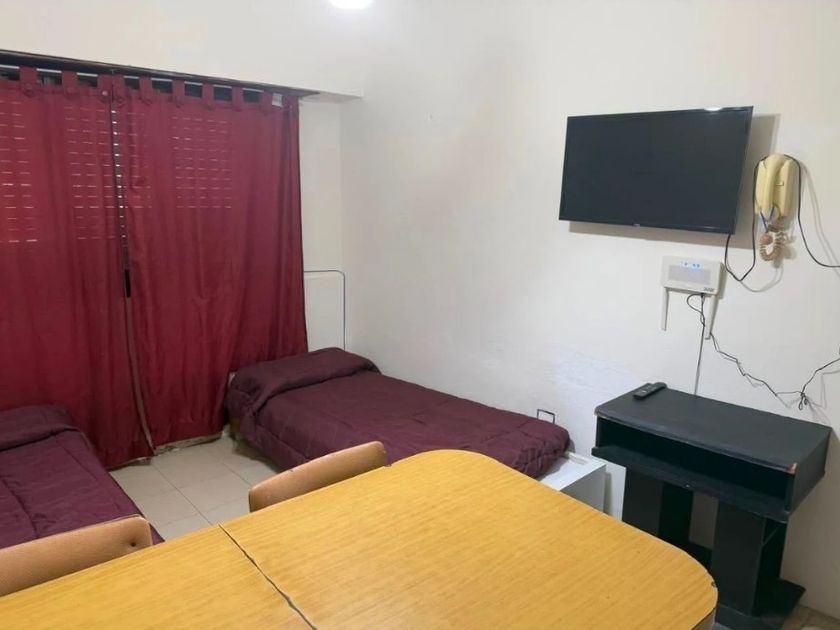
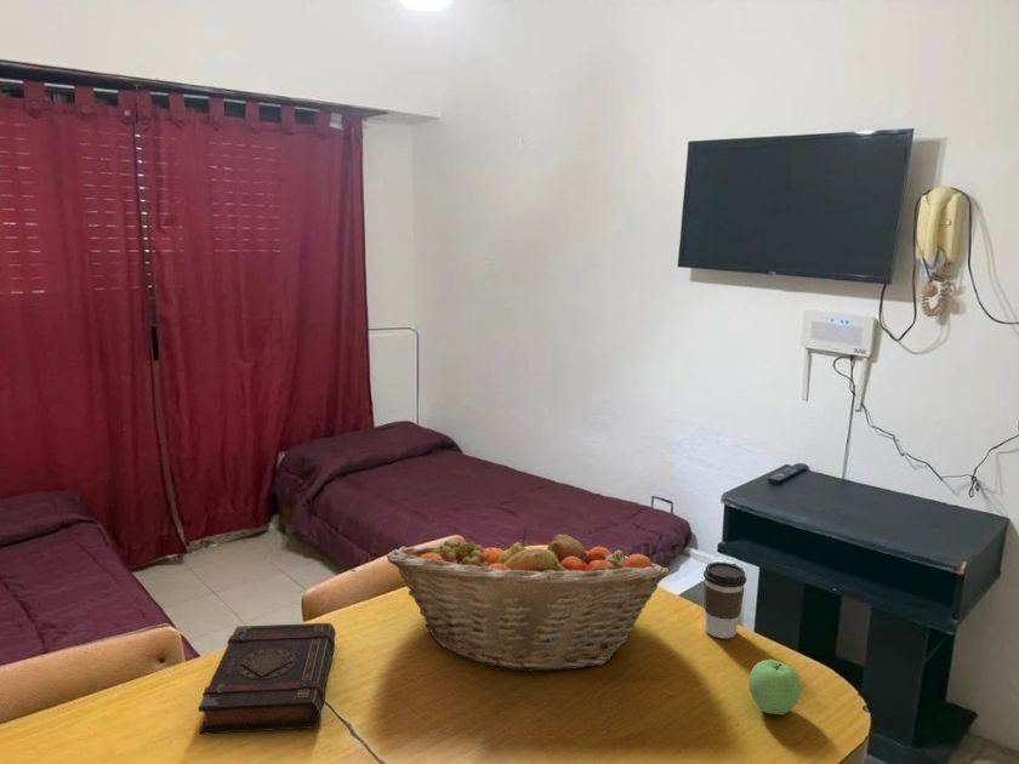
+ apple [747,658,802,715]
+ book [198,622,337,736]
+ fruit basket [385,526,670,673]
+ coffee cup [702,560,747,639]
